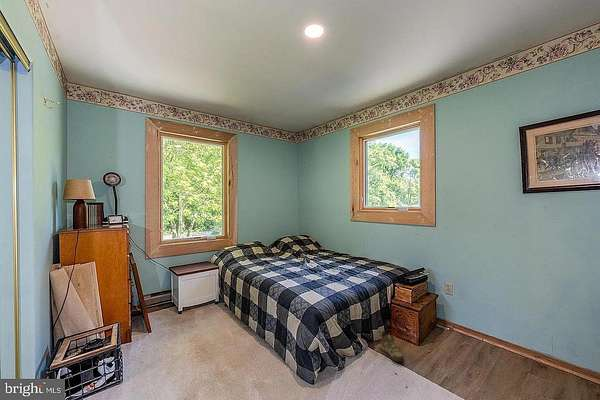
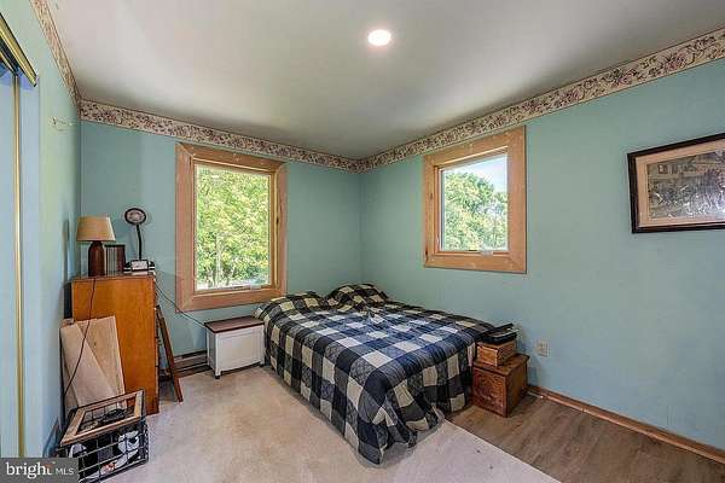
- shoe [379,330,405,363]
